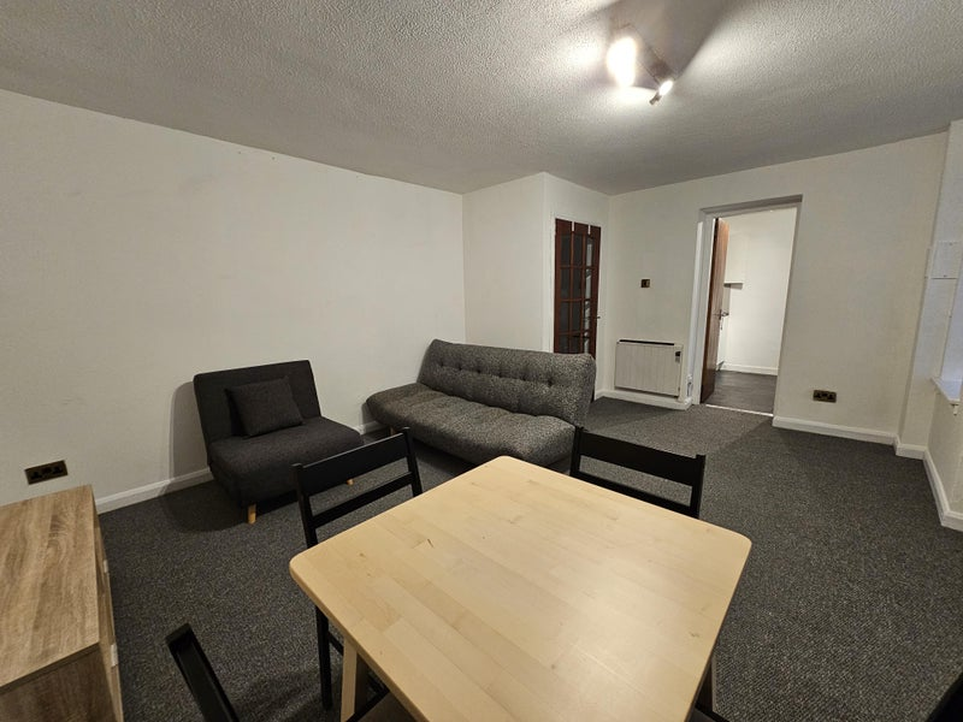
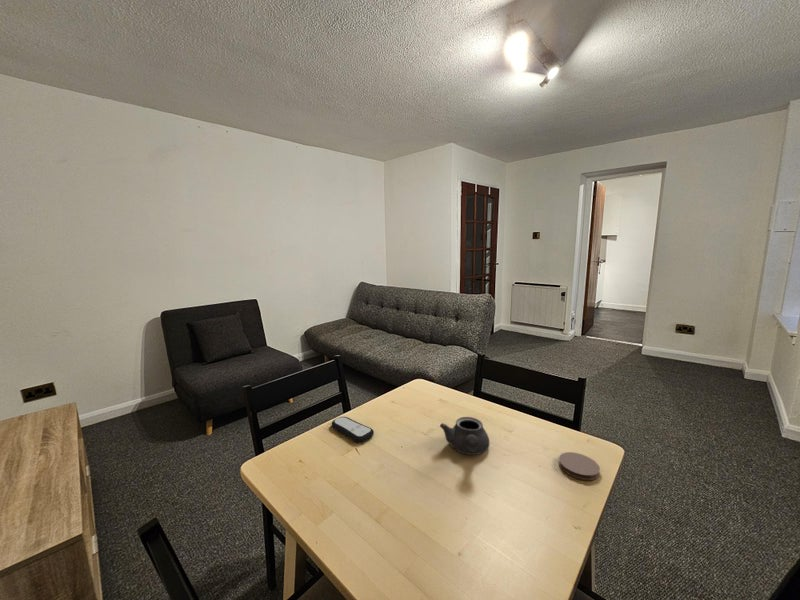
+ coaster [558,451,601,481]
+ teapot [439,416,490,456]
+ remote control [331,416,375,443]
